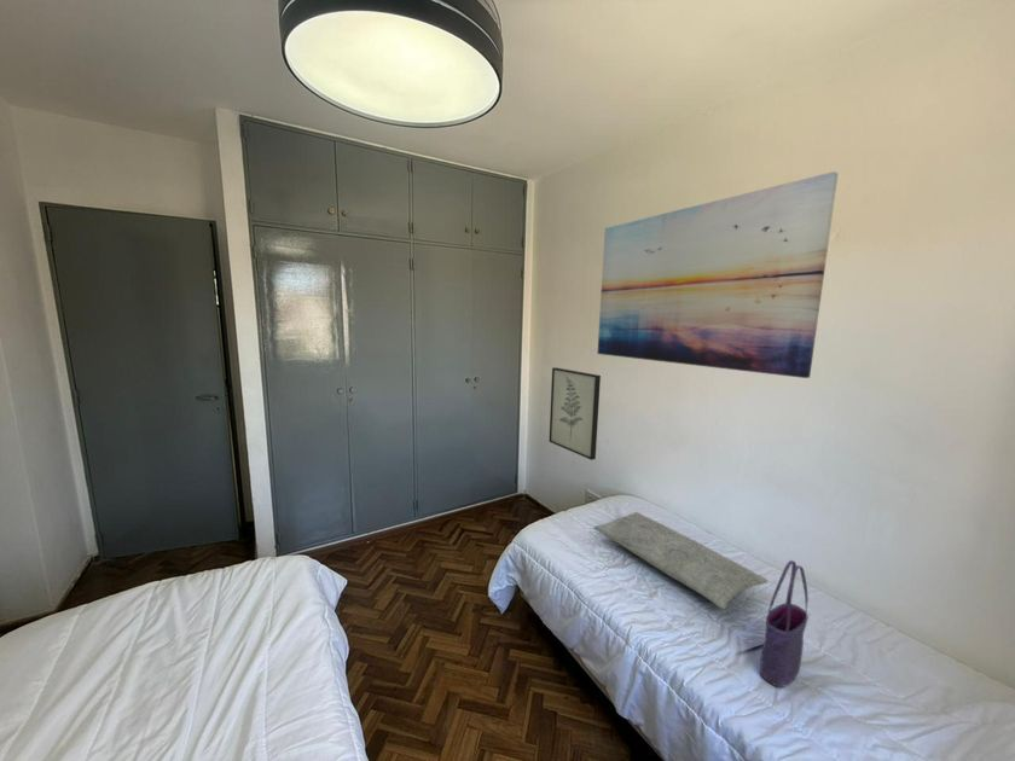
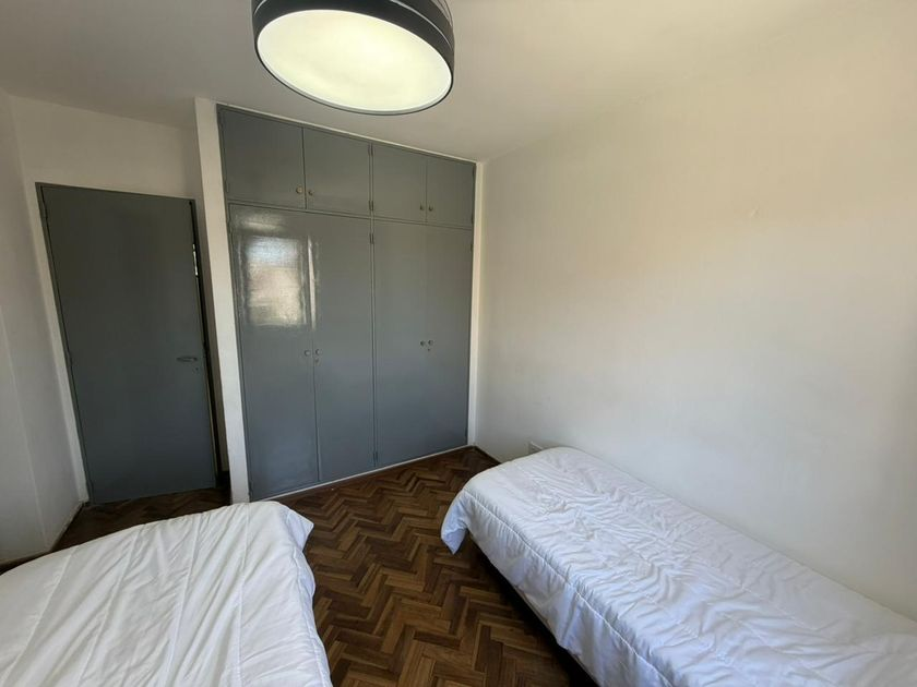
- tote bag [759,559,810,689]
- wall art [547,366,602,461]
- pillow [593,511,770,610]
- wall art [596,170,839,379]
